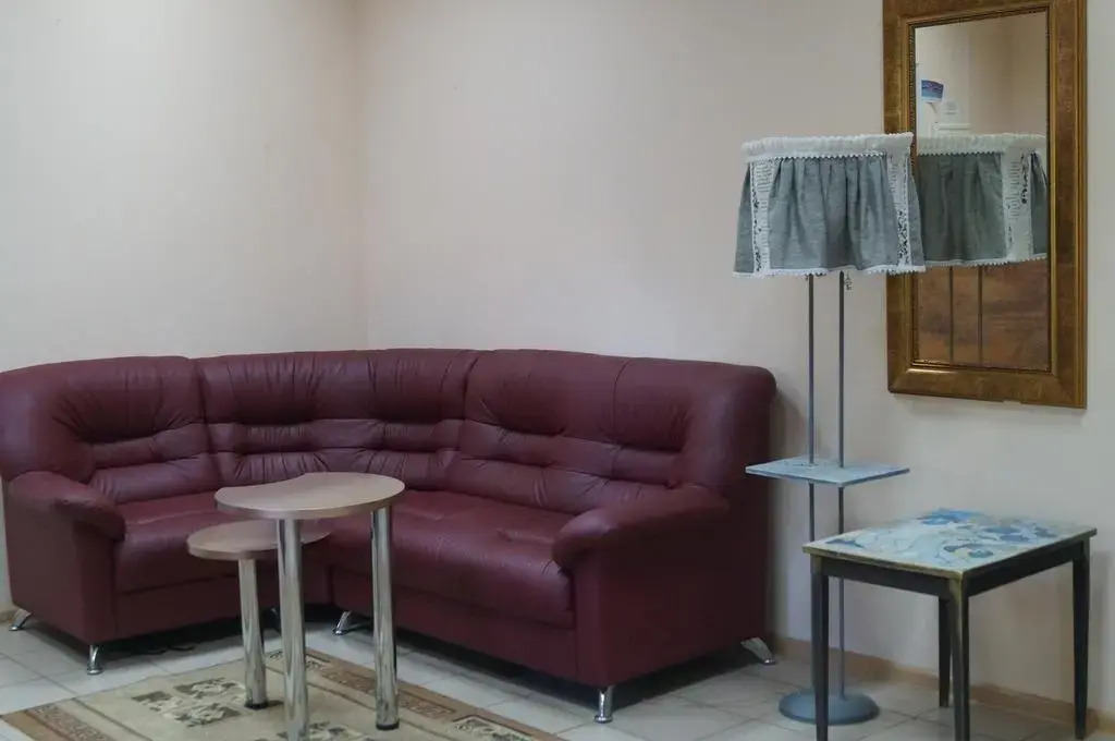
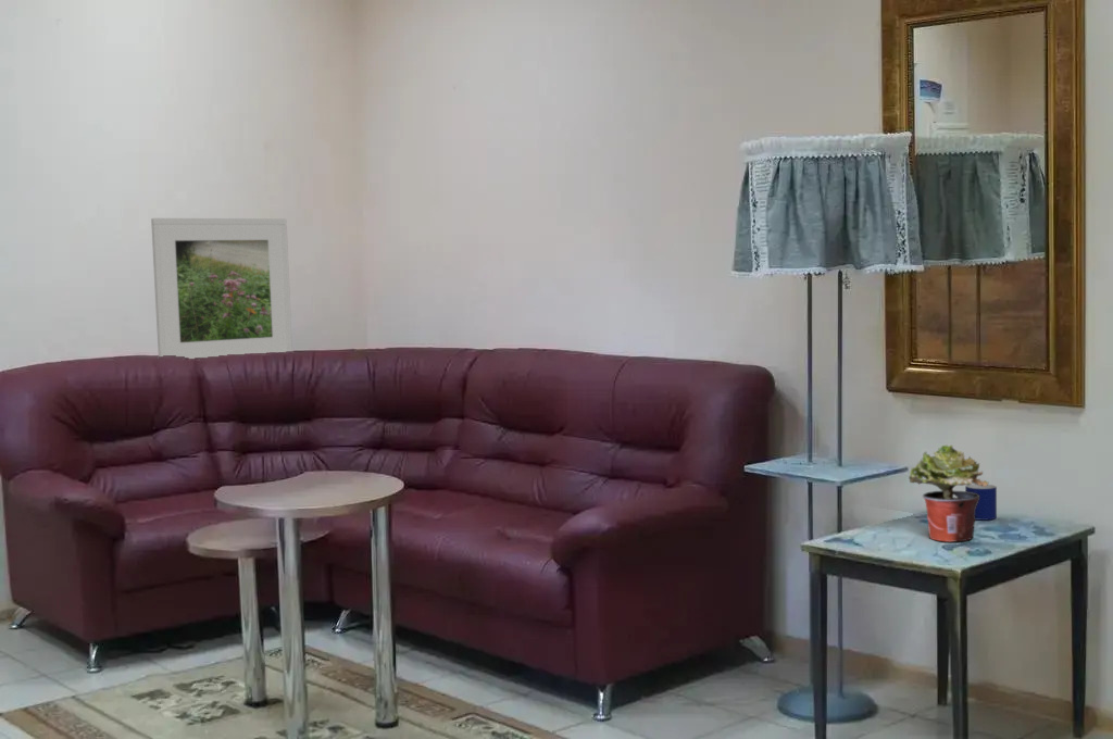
+ mug [964,483,998,522]
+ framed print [150,217,293,360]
+ potted plant [908,443,989,543]
